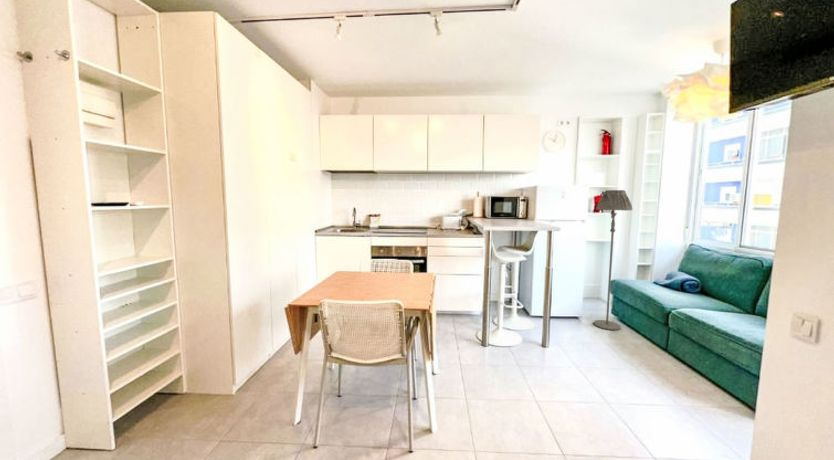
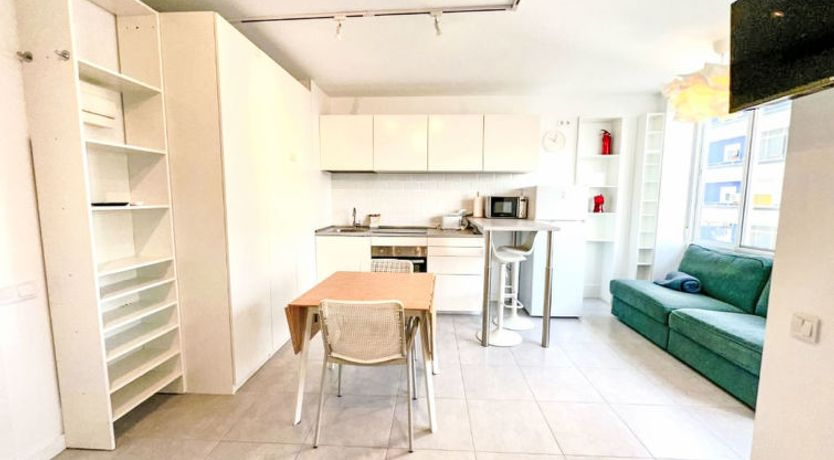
- floor lamp [593,189,634,331]
